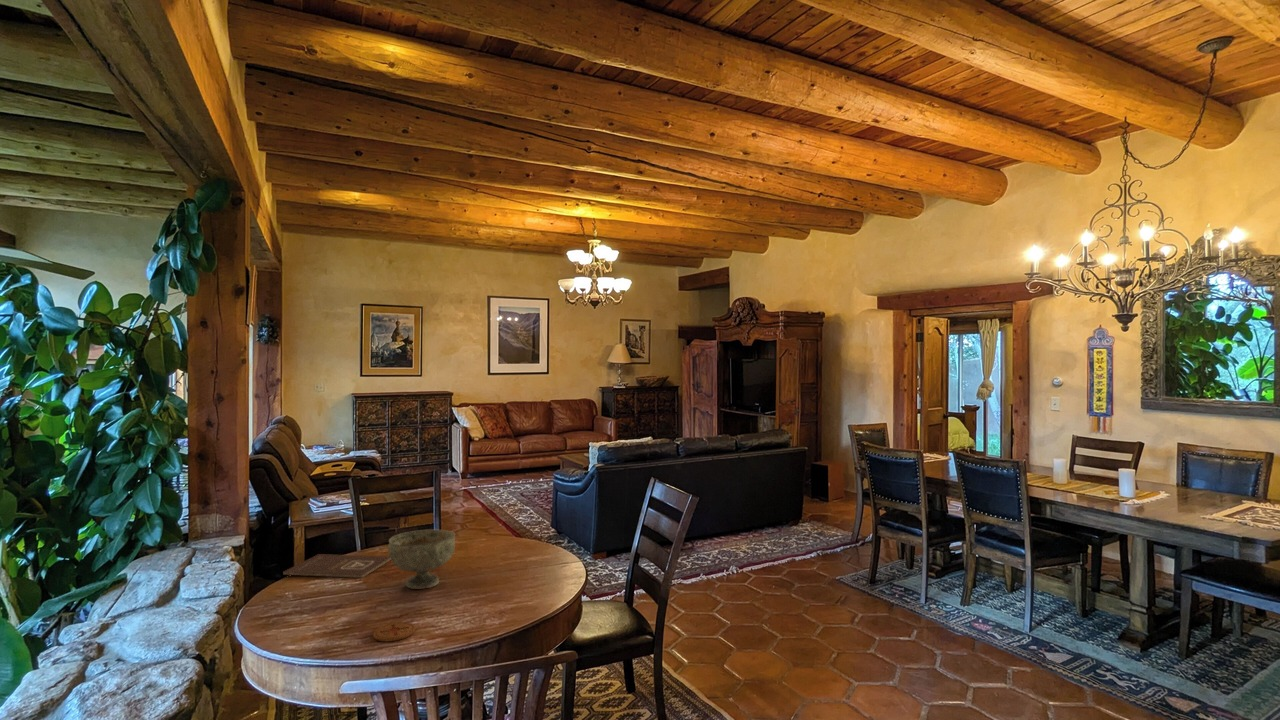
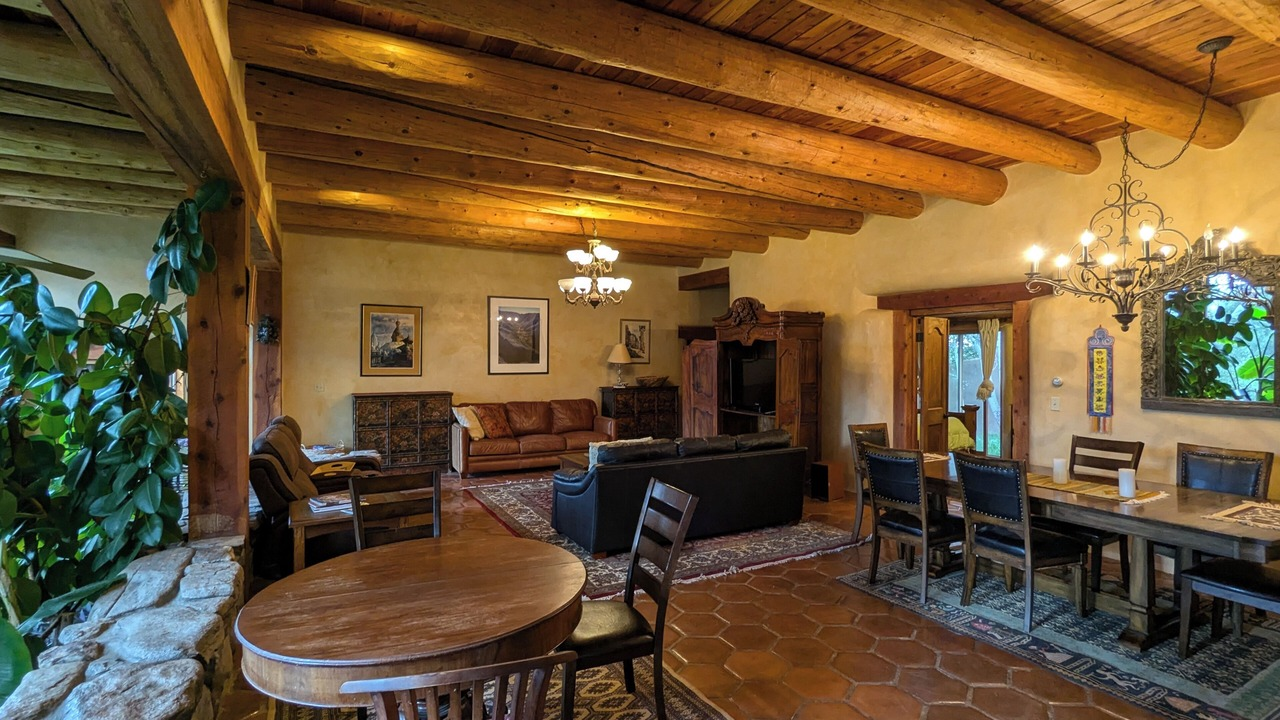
- book [282,553,392,579]
- bowl [387,529,456,590]
- coaster [372,621,416,642]
